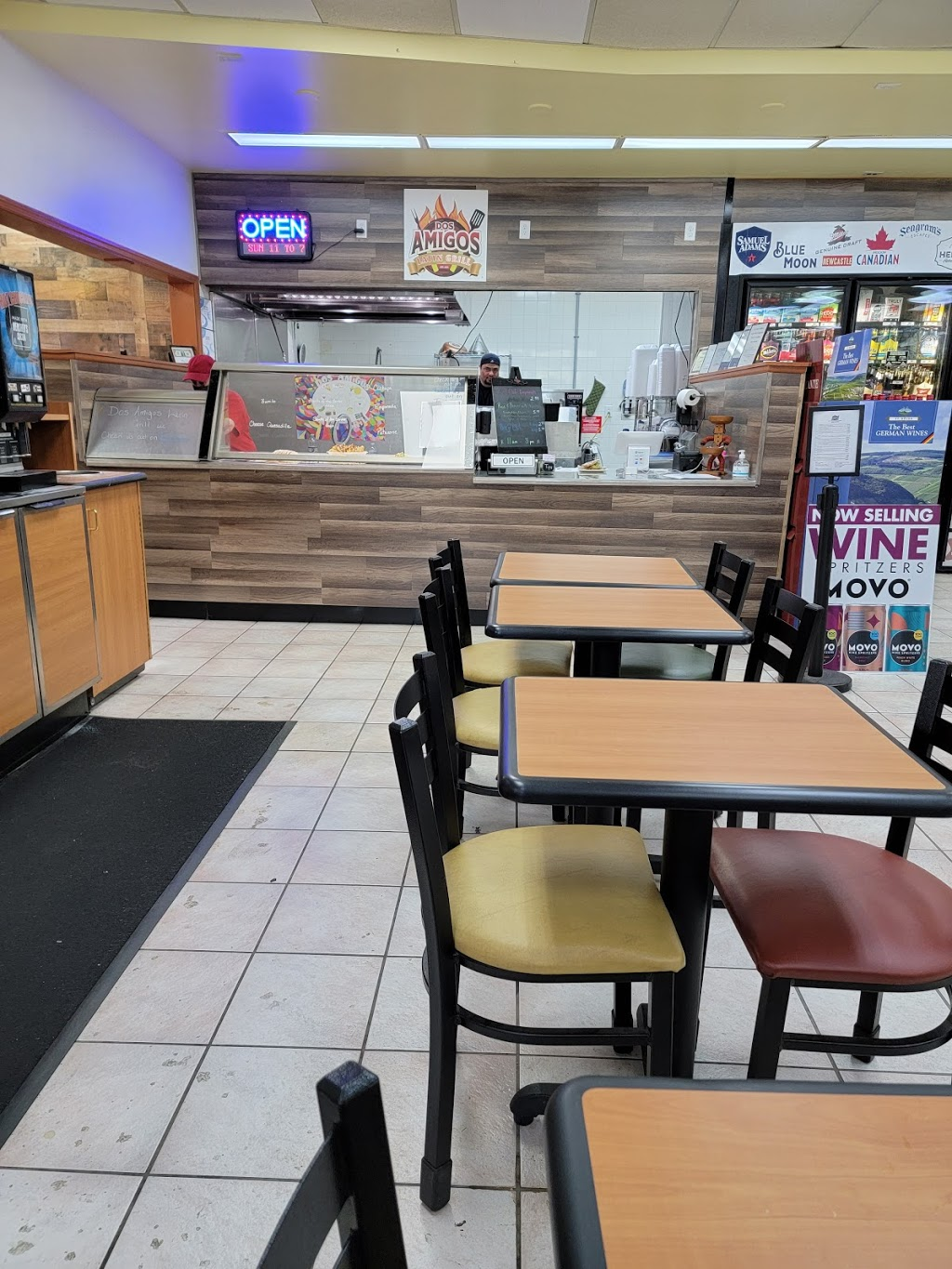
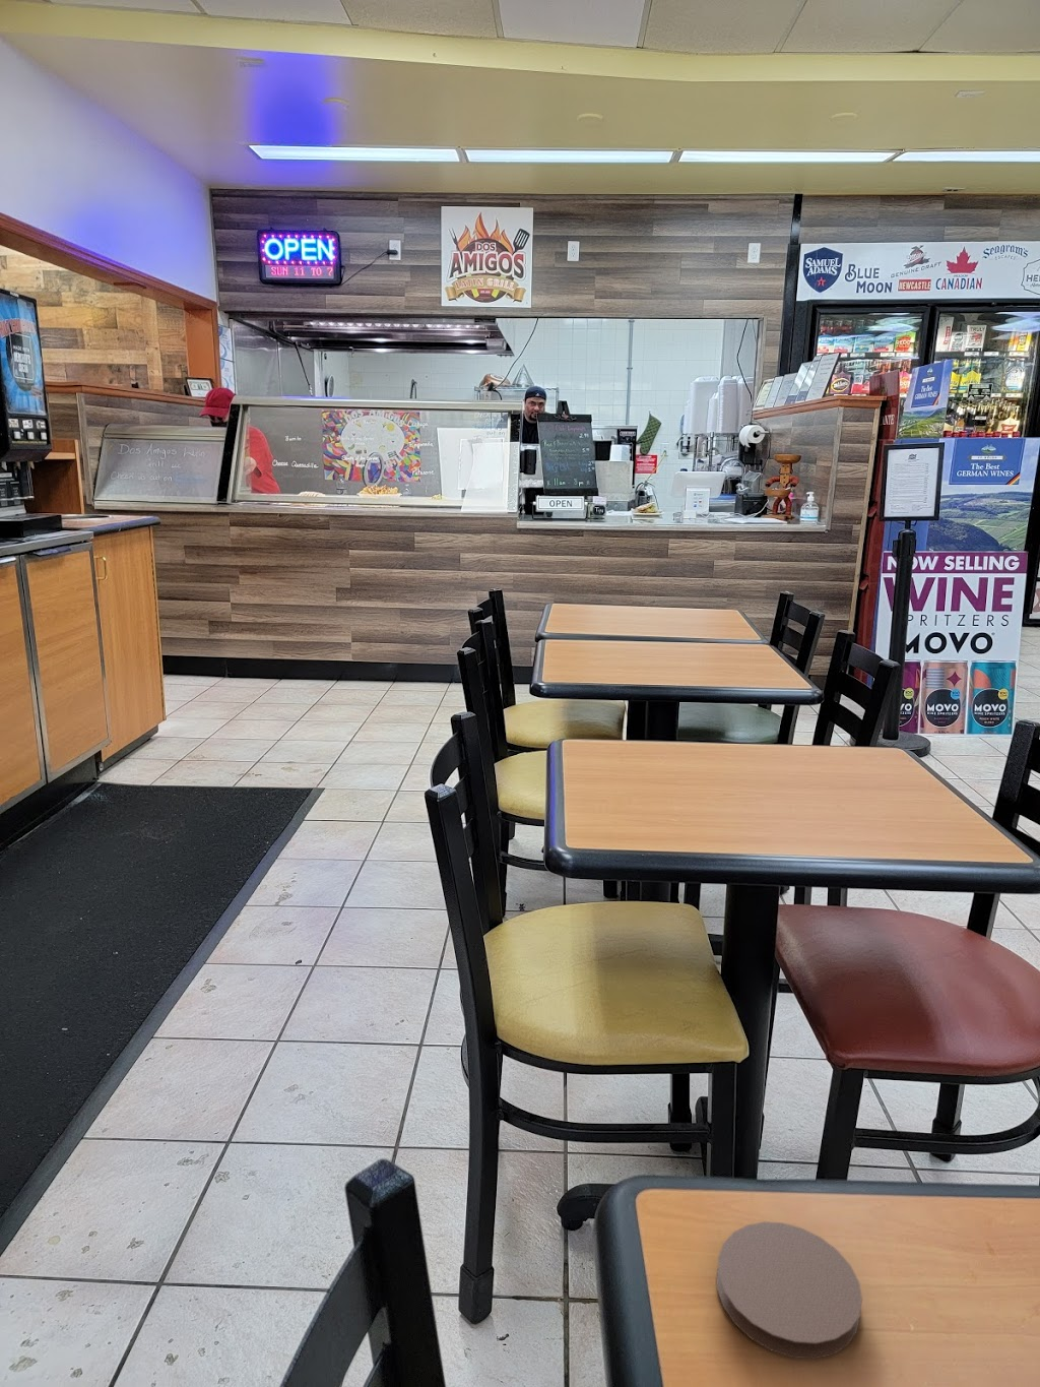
+ coaster [716,1221,863,1361]
